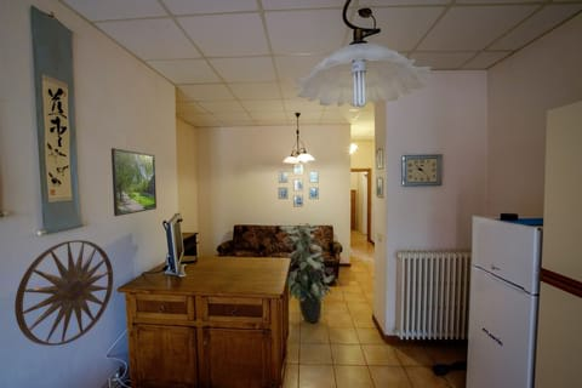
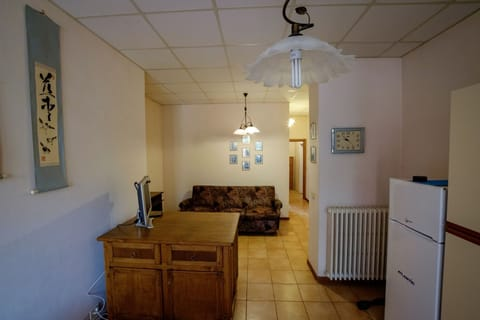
- wall art [13,239,114,347]
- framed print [110,147,158,217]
- indoor plant [279,222,336,324]
